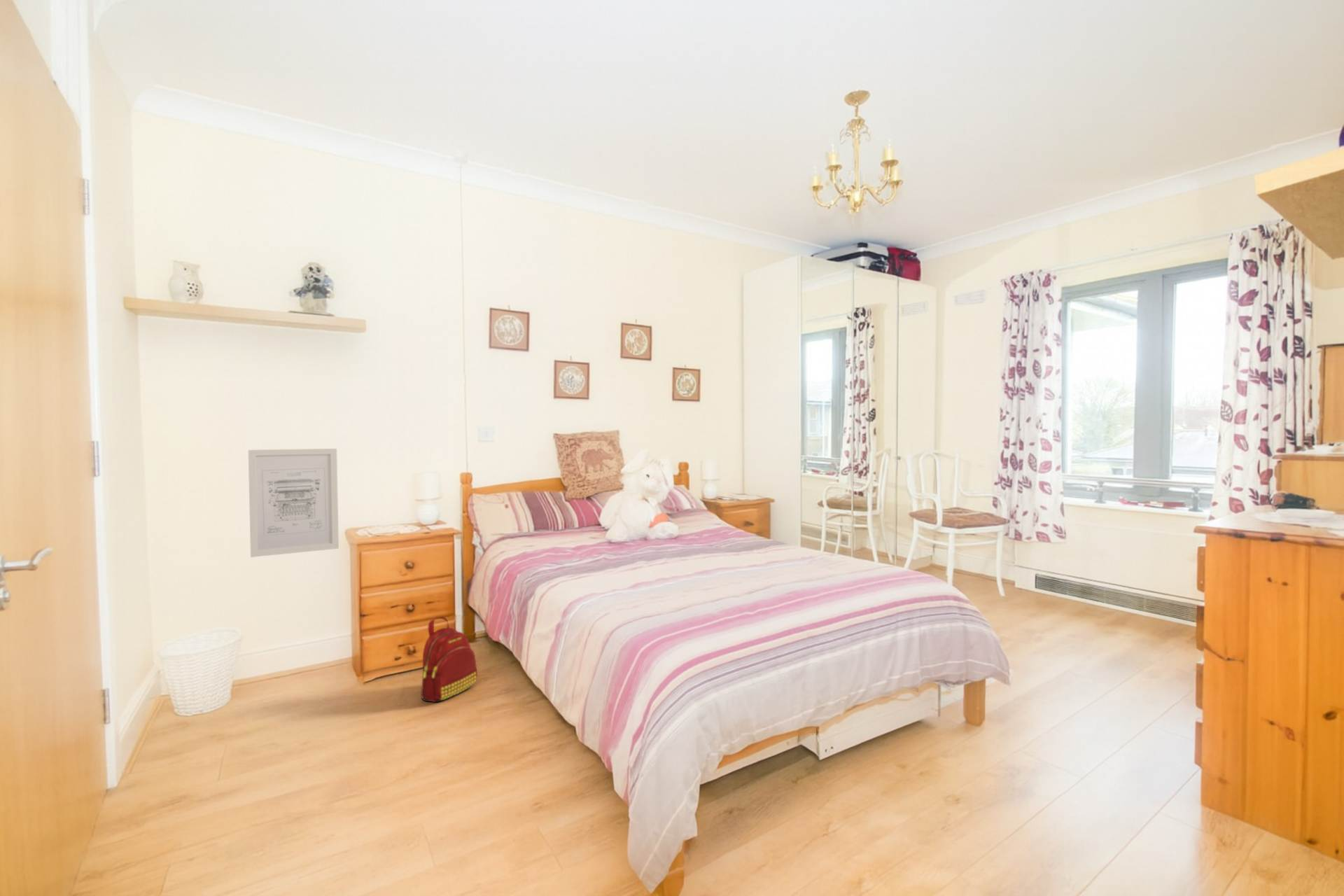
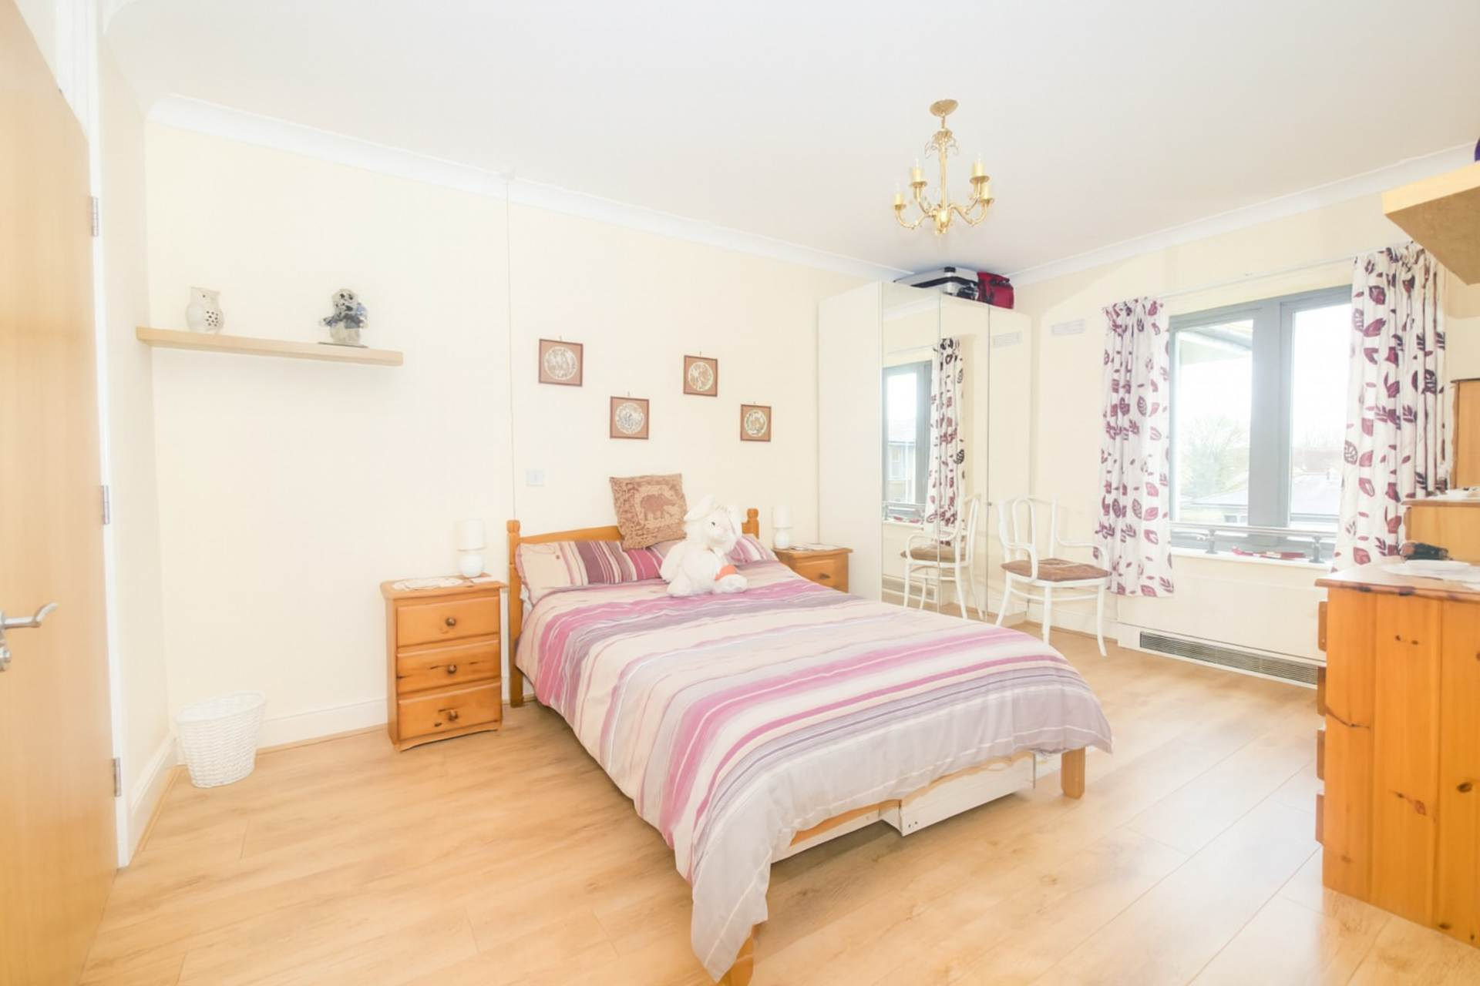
- backpack [421,616,478,703]
- wall art [248,448,339,558]
